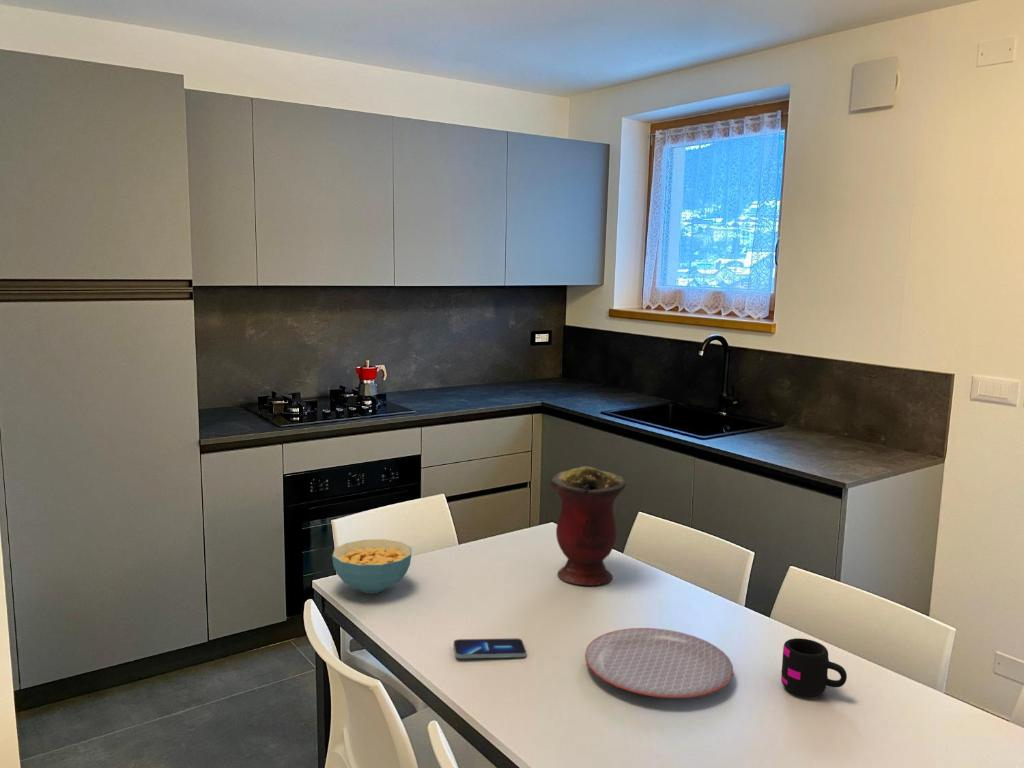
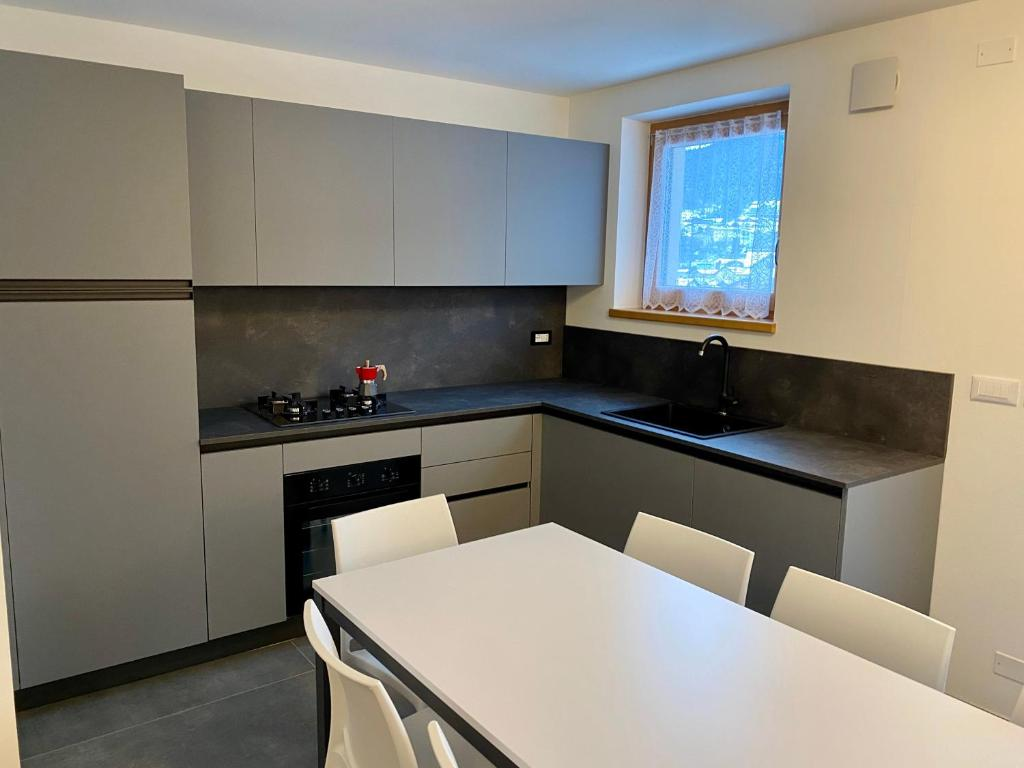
- vase [549,466,627,587]
- plate [584,627,734,699]
- mug [780,637,848,697]
- cereal bowl [331,538,412,594]
- smartphone [453,638,527,659]
